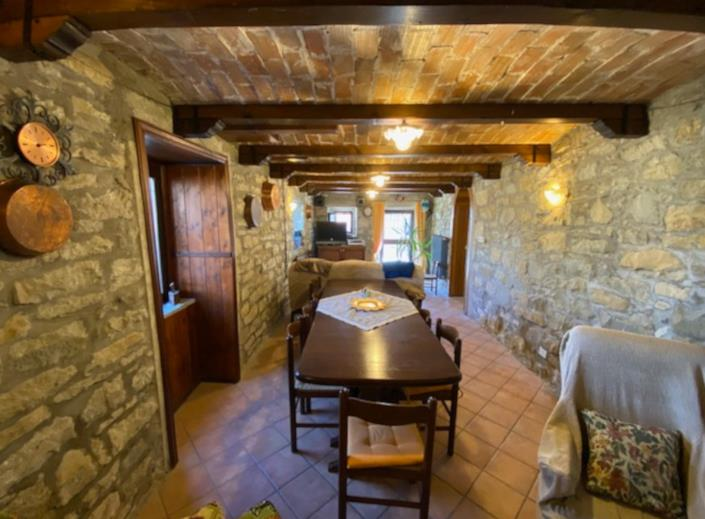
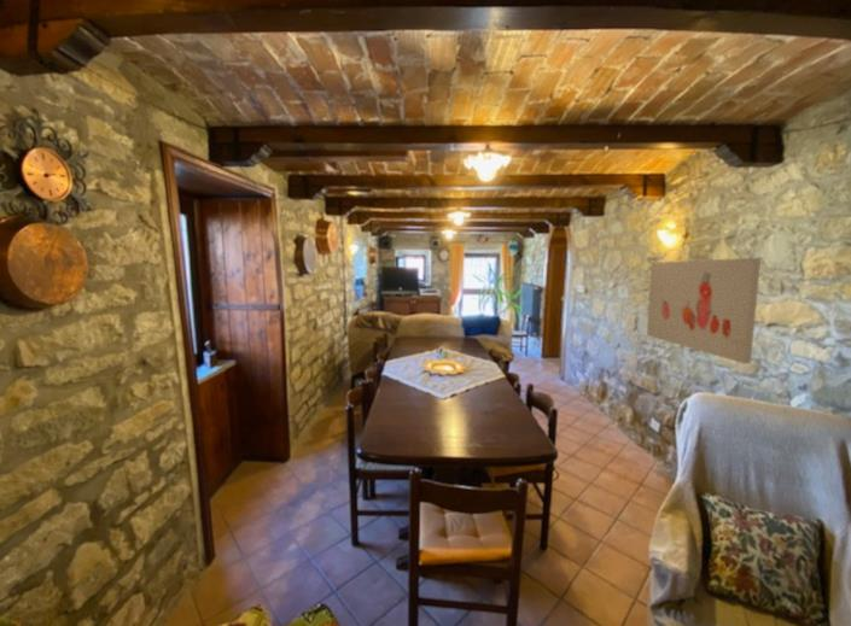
+ wall art [646,257,762,365]
